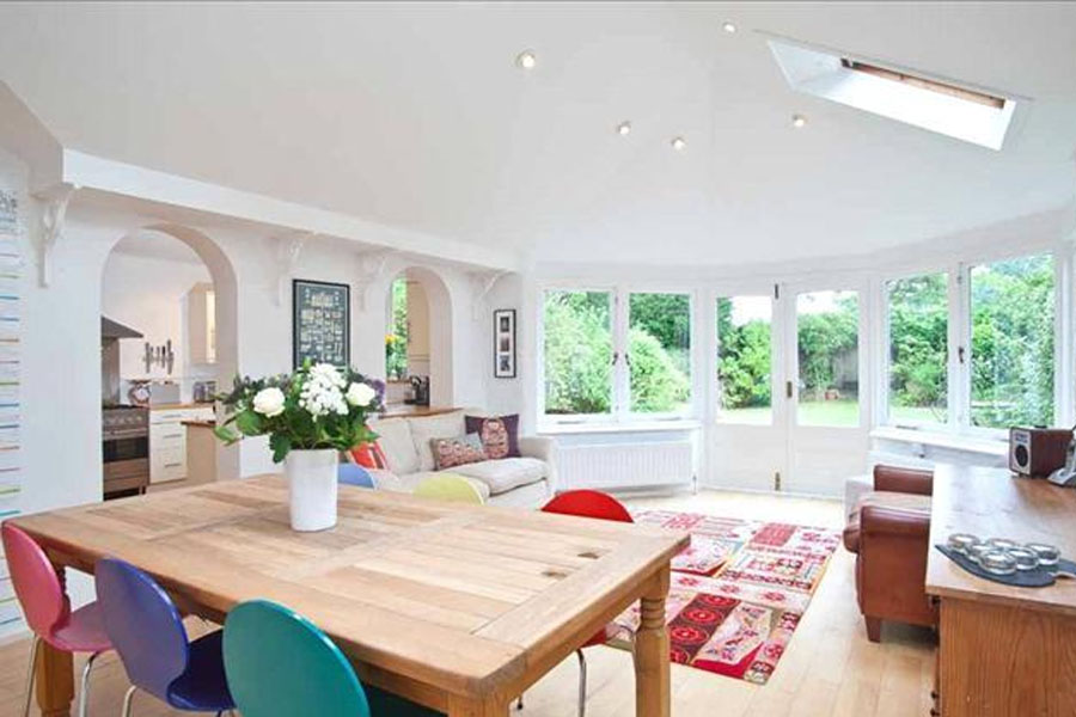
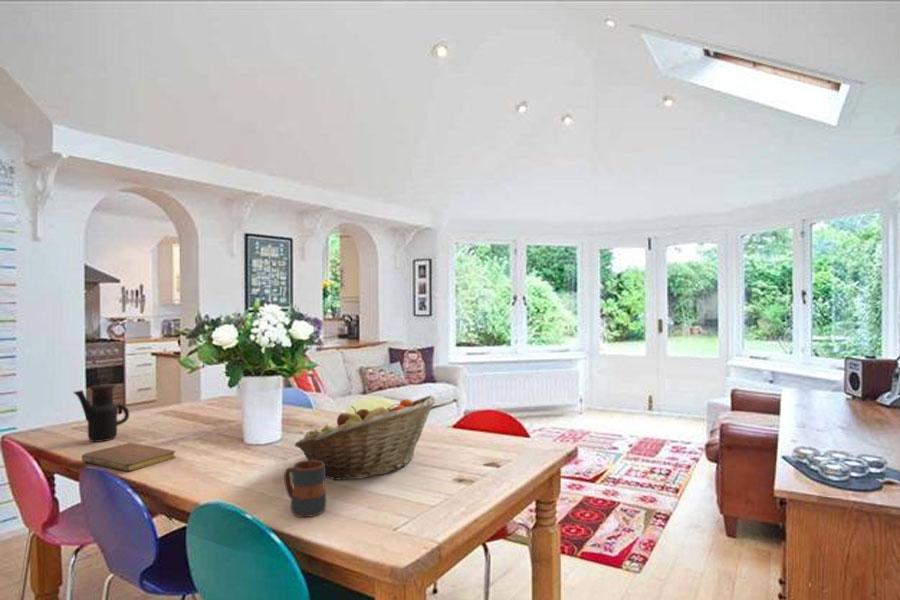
+ fruit basket [294,395,437,481]
+ notebook [81,442,177,473]
+ mug [283,459,327,518]
+ teapot [72,375,130,443]
